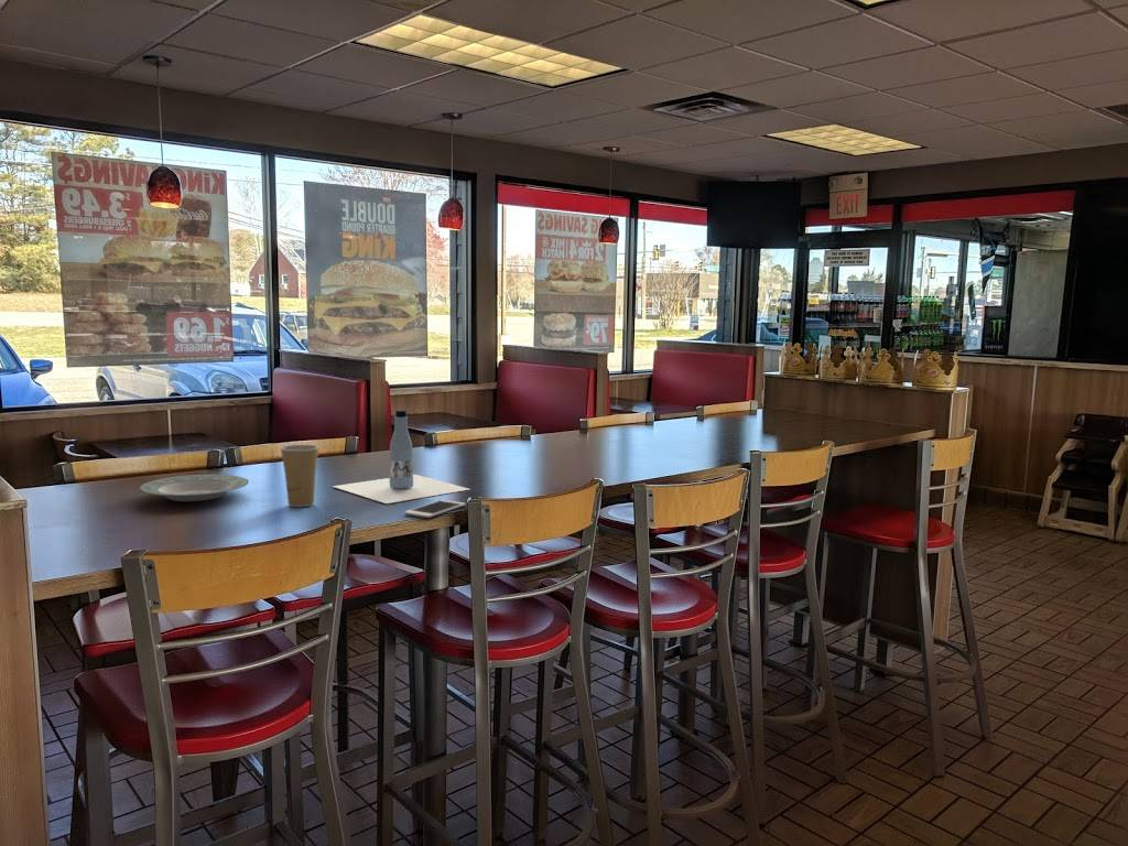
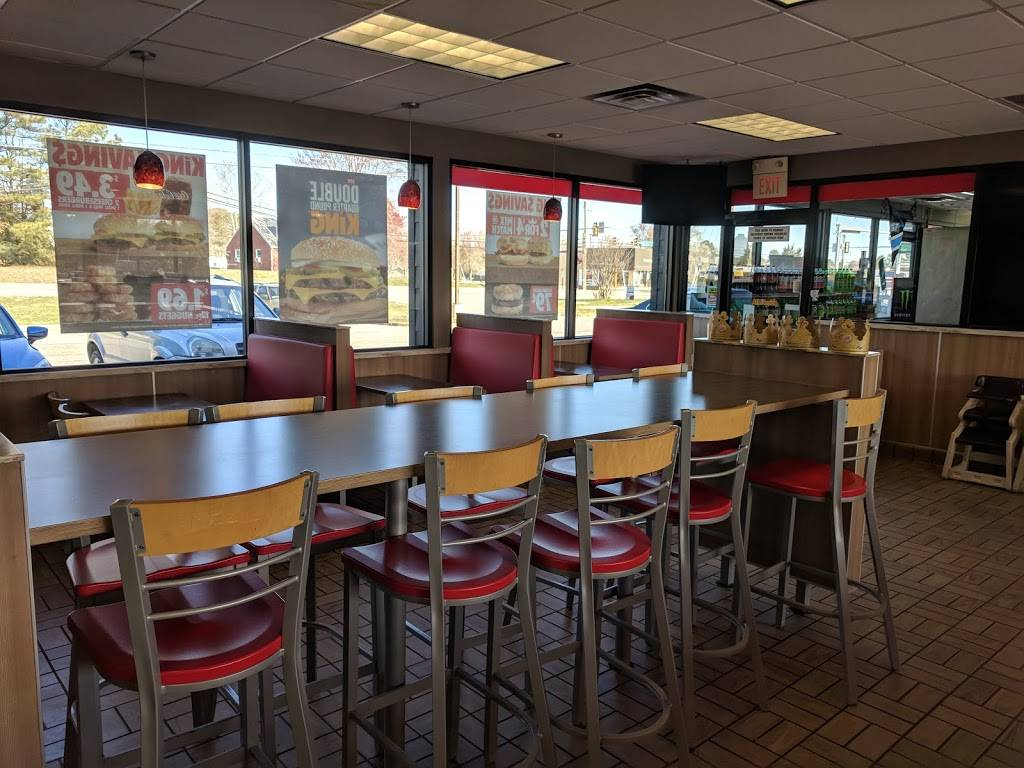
- bottle [332,409,469,505]
- cell phone [403,499,467,519]
- plate [138,474,250,502]
- paper cup [280,444,319,508]
